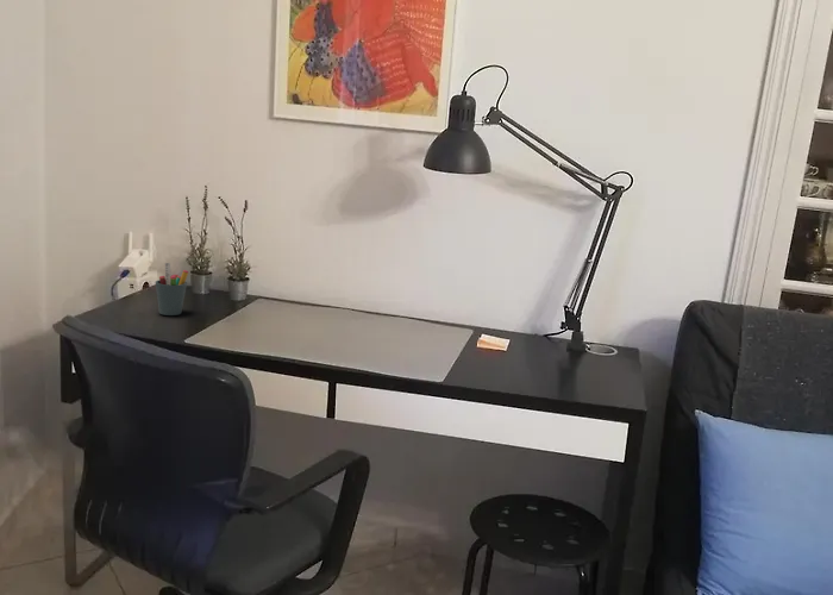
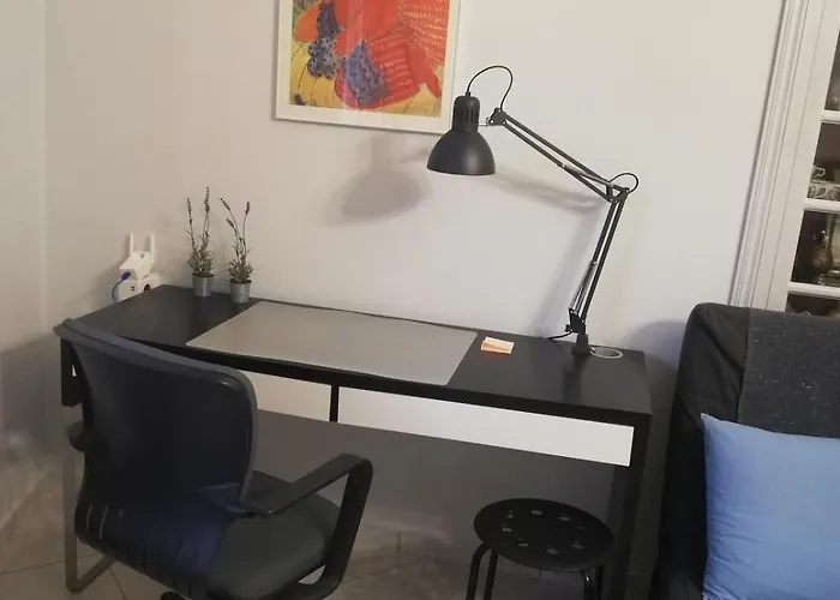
- pen holder [155,262,189,317]
